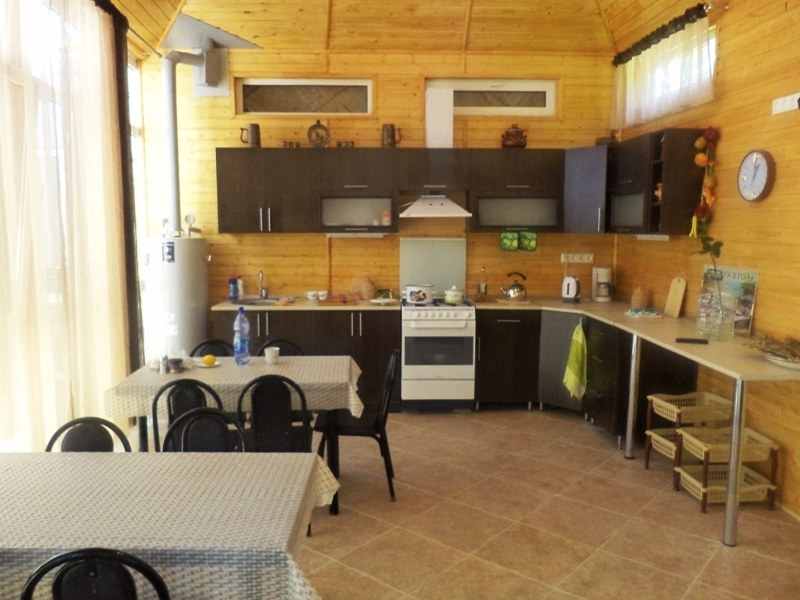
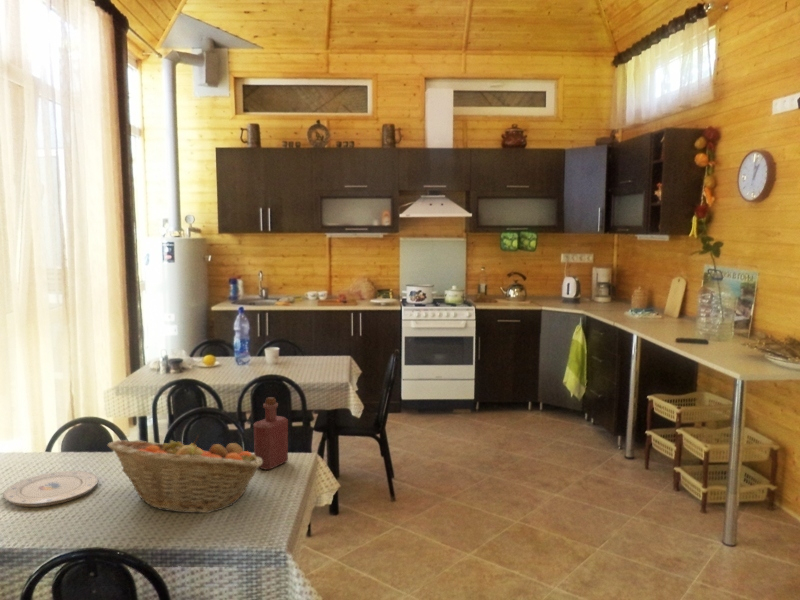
+ fruit basket [106,434,263,514]
+ bottle [253,396,289,471]
+ plate [2,470,99,508]
